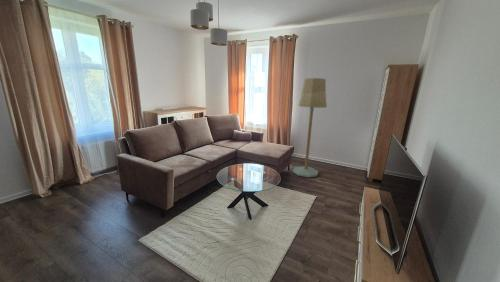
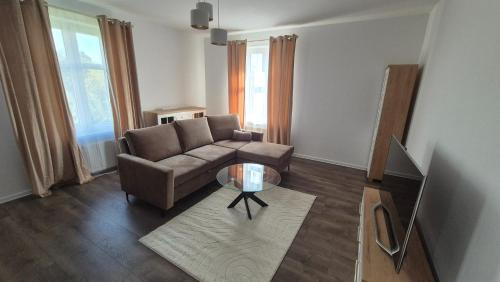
- floor lamp [292,77,328,178]
